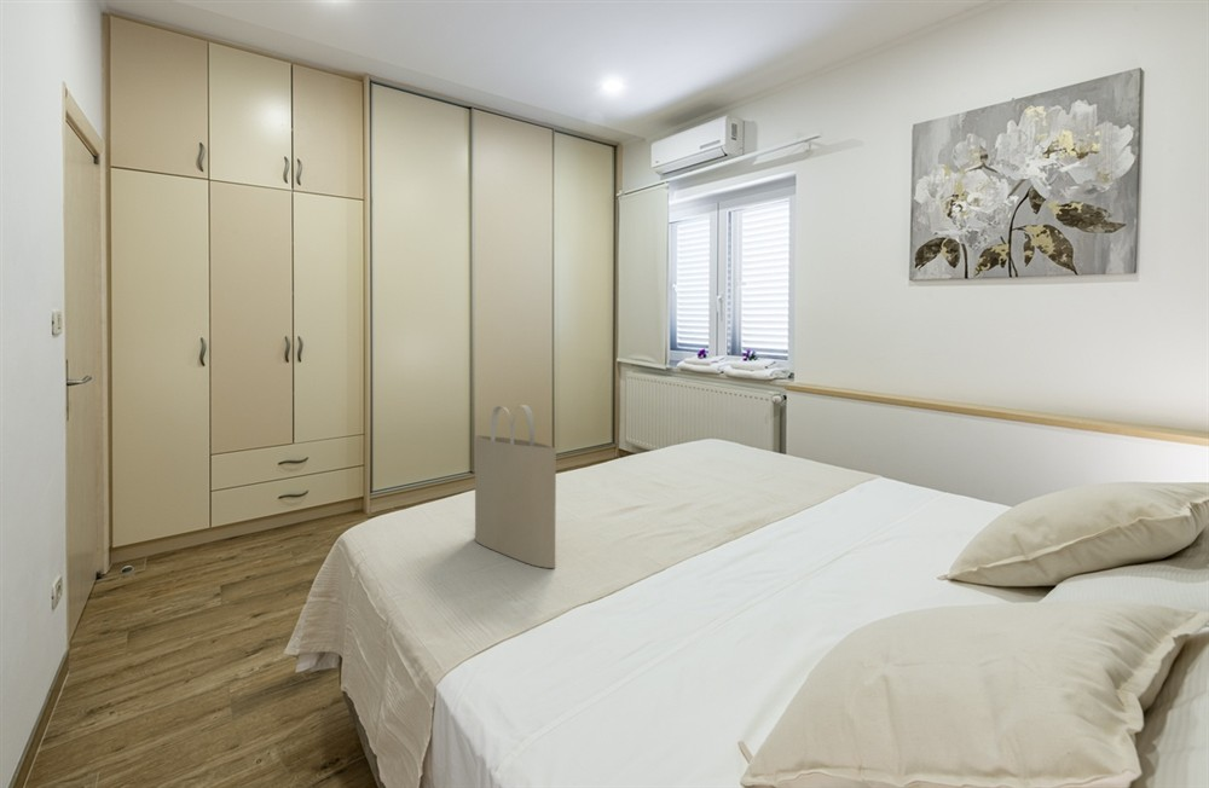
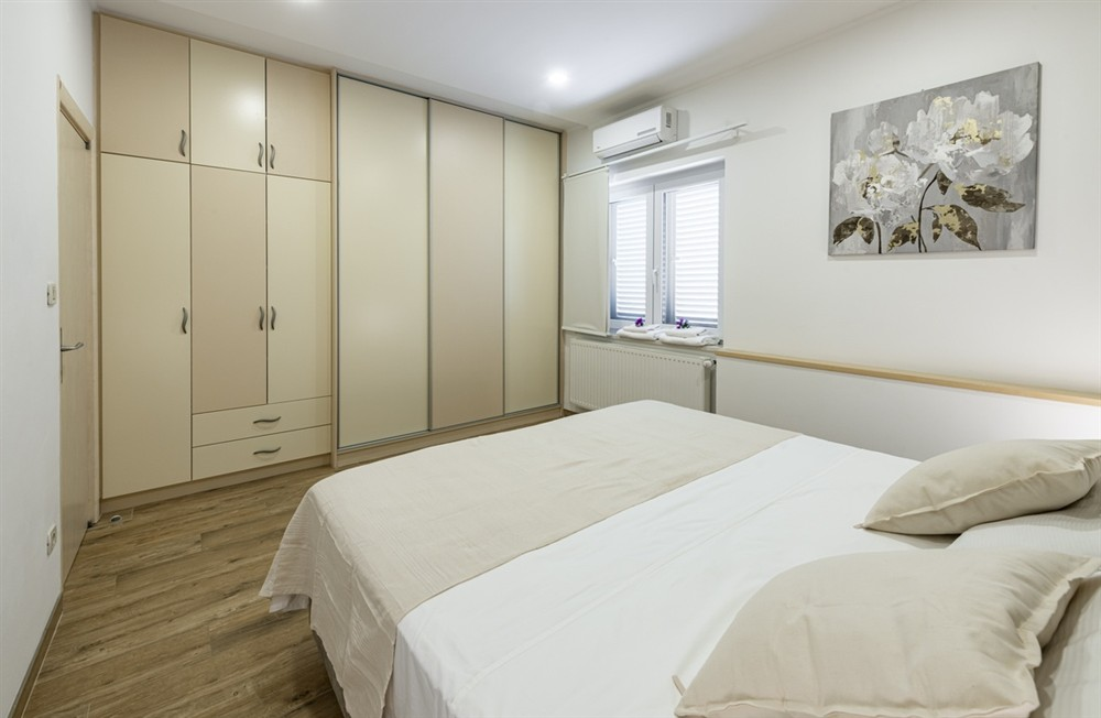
- tote bag [474,404,557,569]
